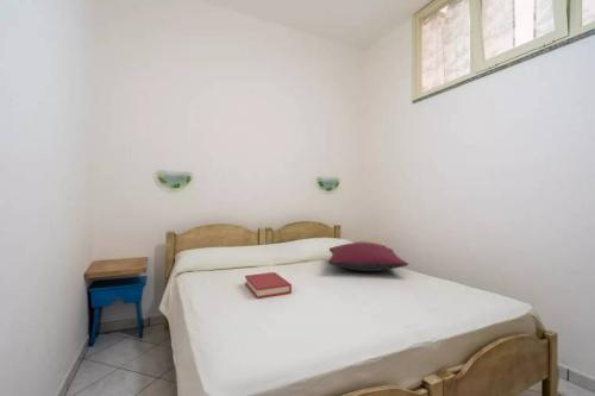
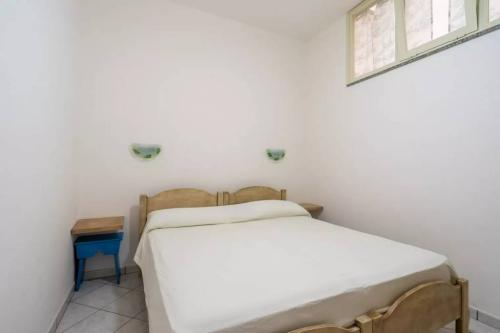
- hardback book [244,271,293,300]
- pillow [326,241,409,272]
